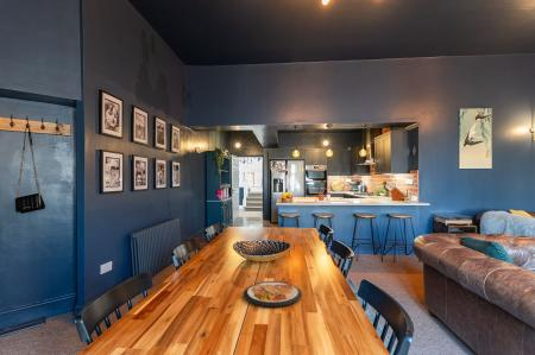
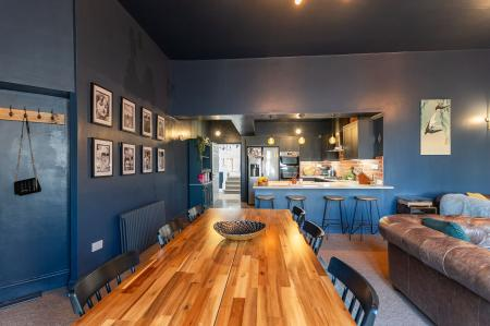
- dish [243,280,303,308]
